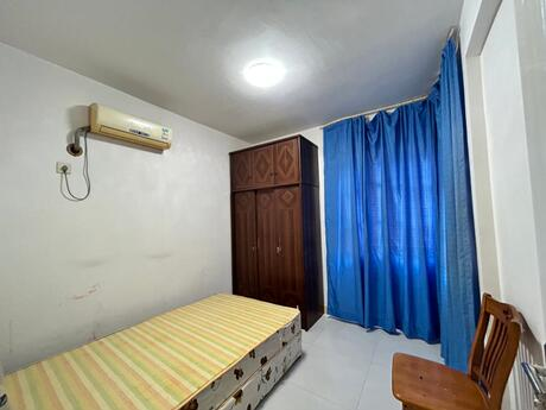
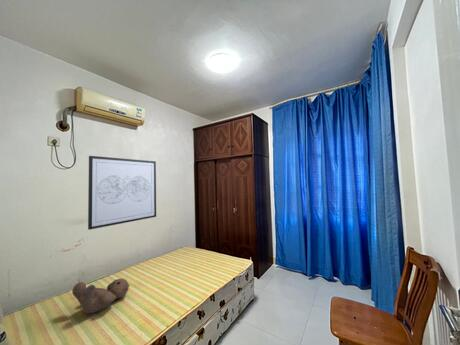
+ wall art [87,155,157,231]
+ teddy bear [71,278,131,314]
